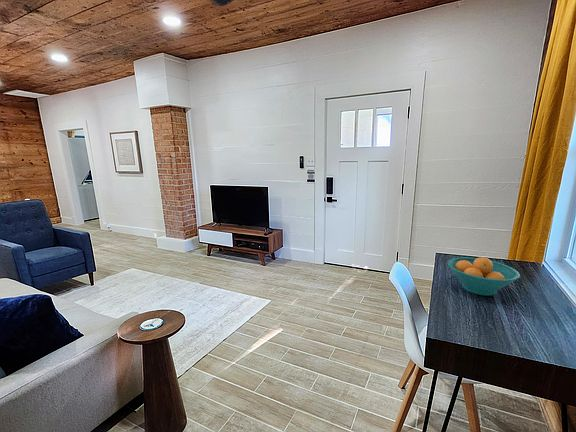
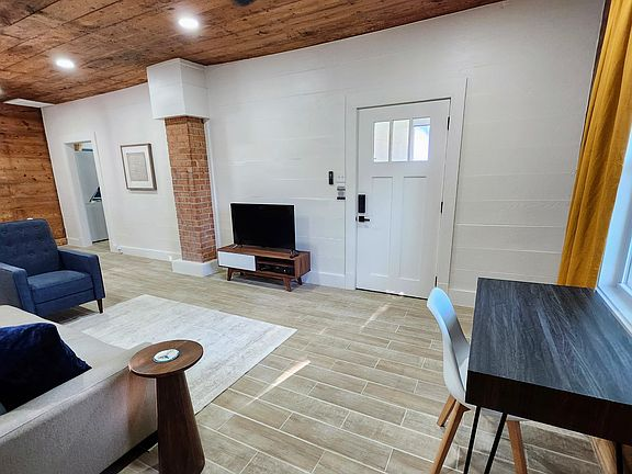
- fruit bowl [446,256,521,297]
